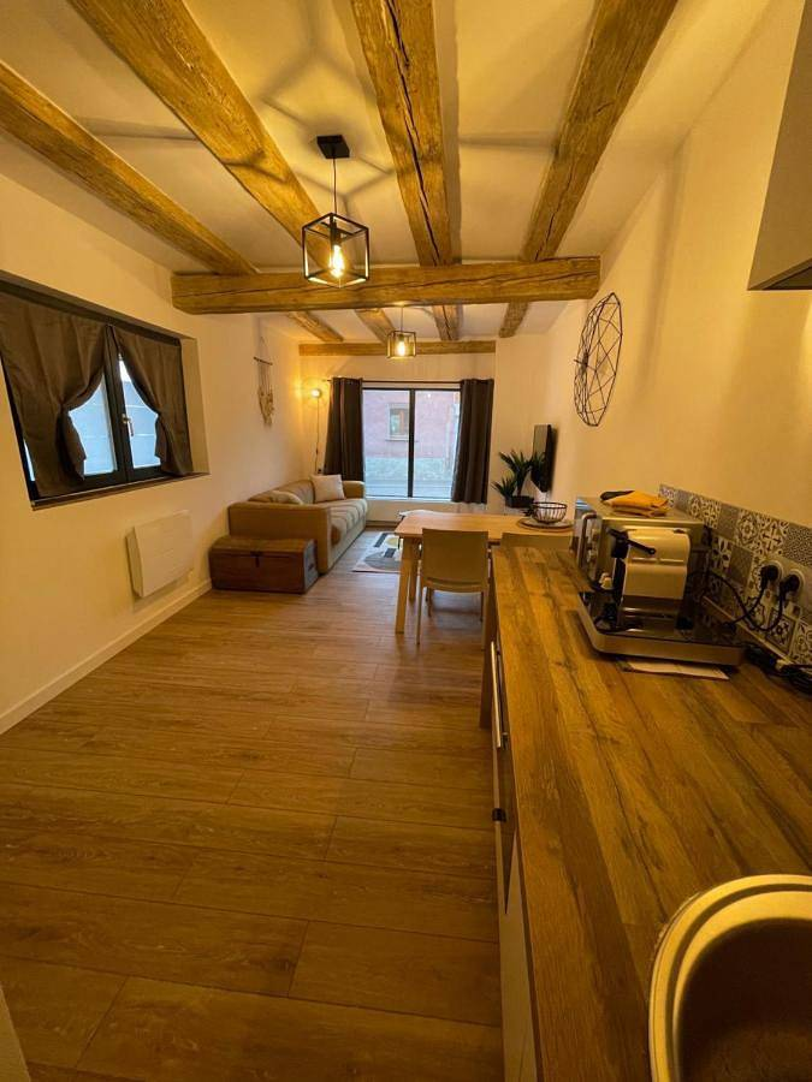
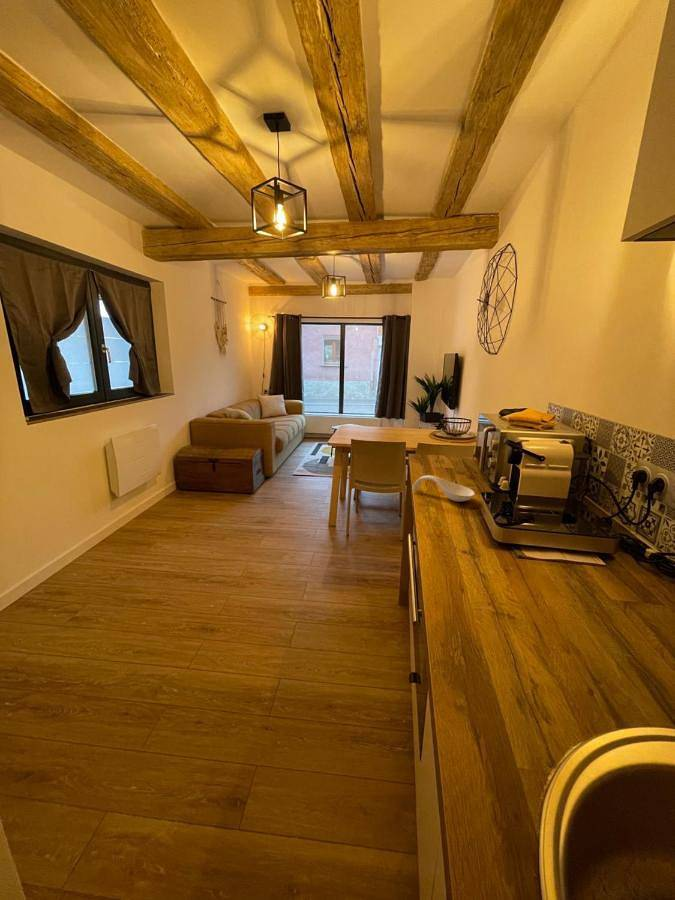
+ spoon rest [412,474,476,503]
